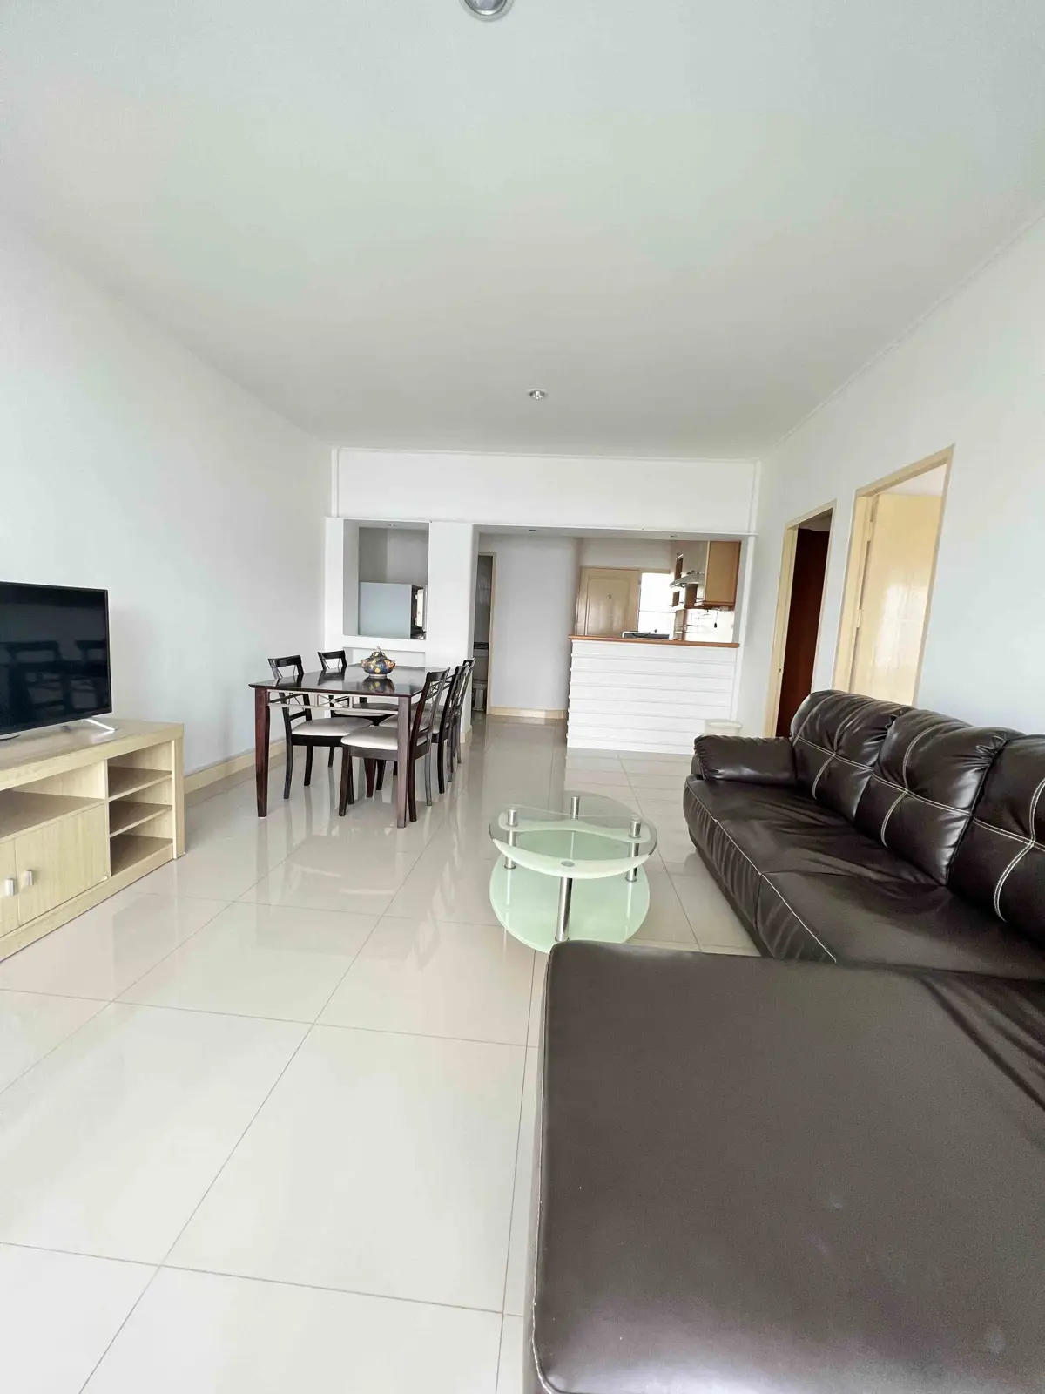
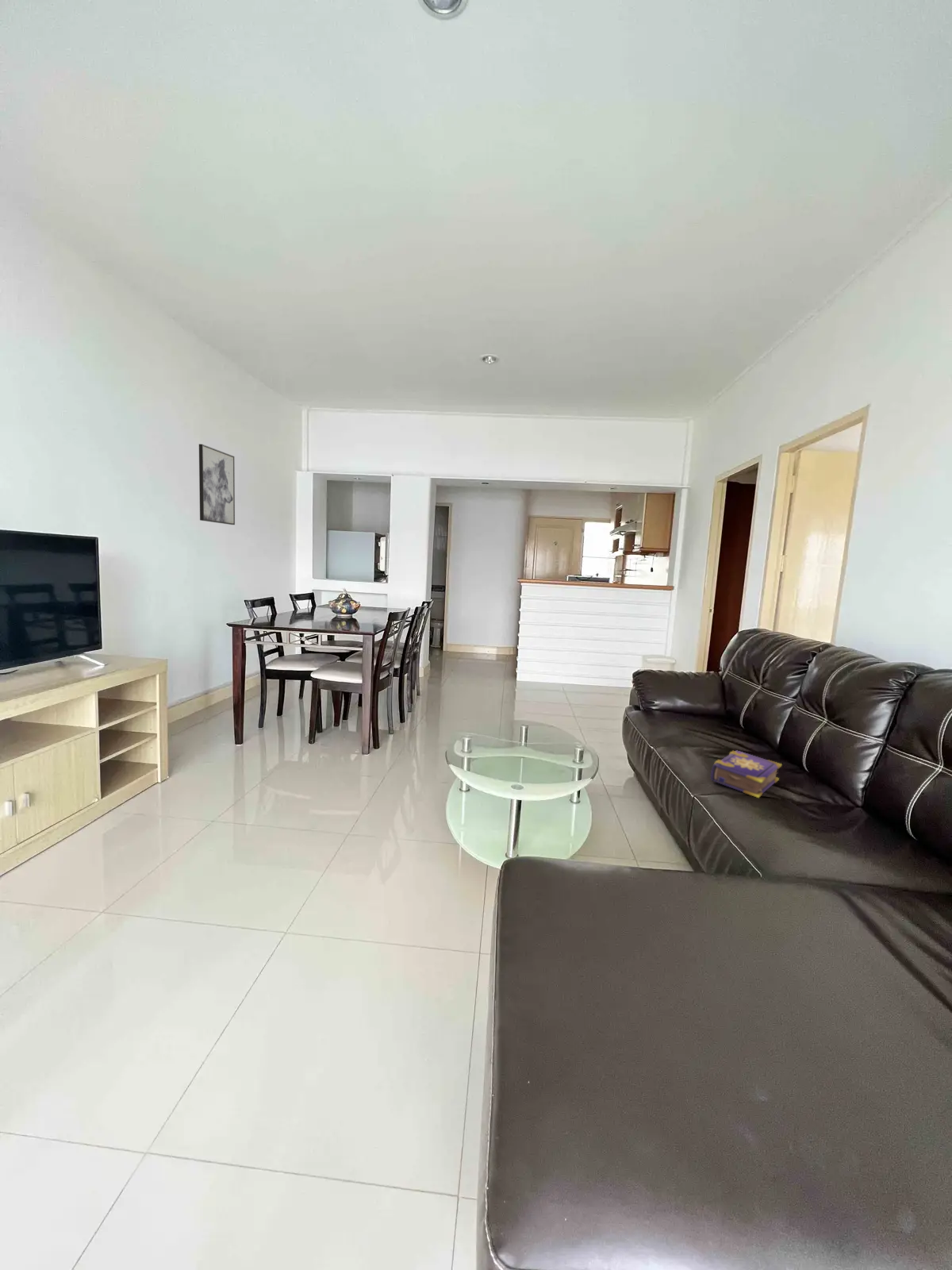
+ book [710,749,782,799]
+ wall art [198,443,236,525]
